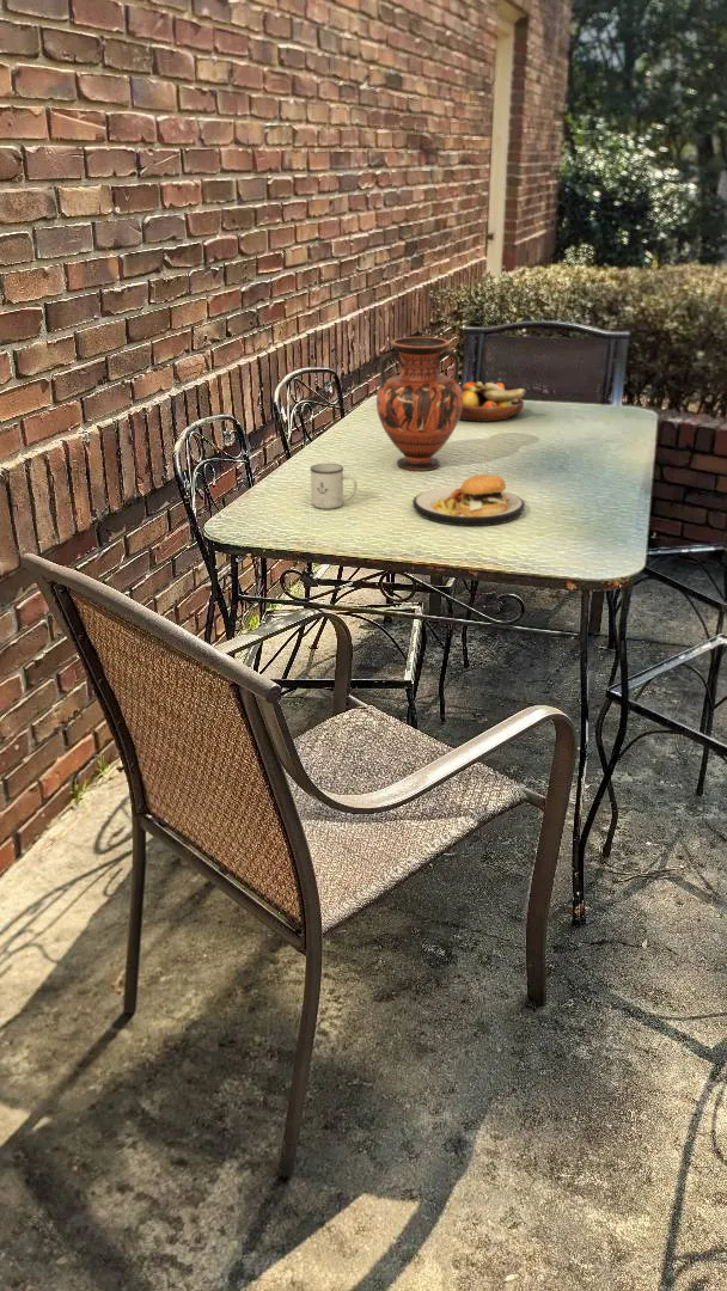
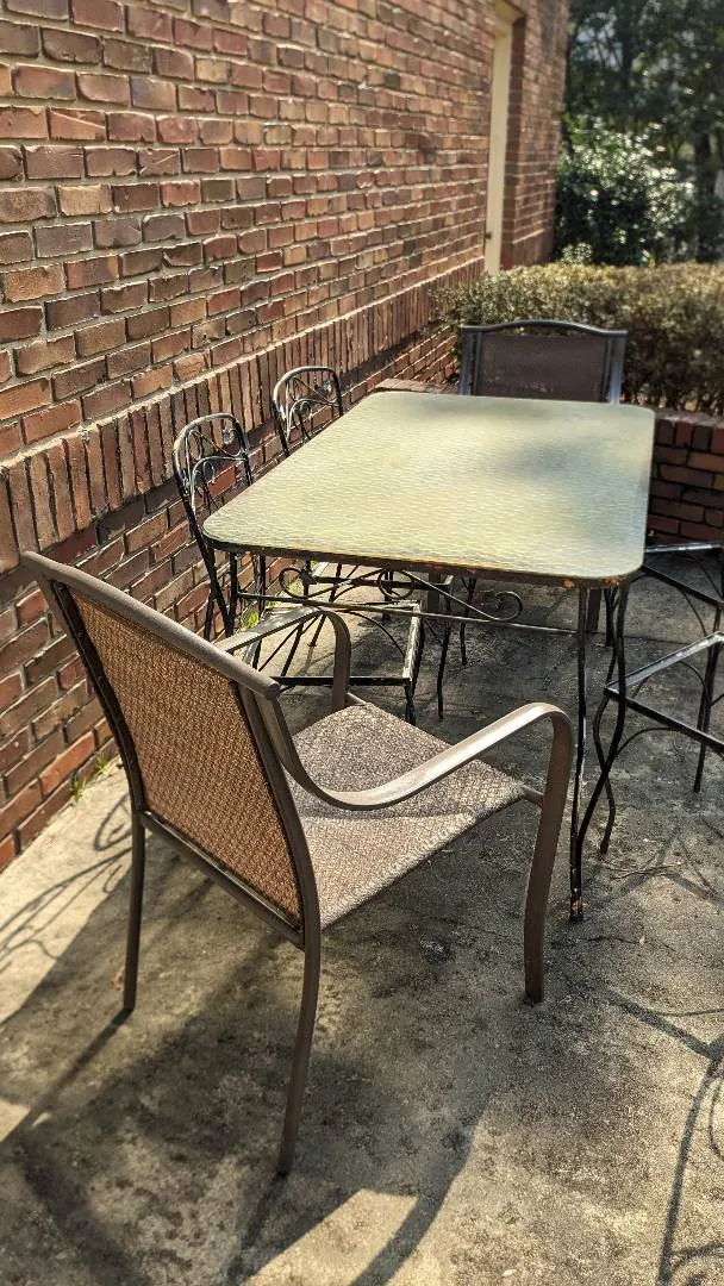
- mug [308,463,359,510]
- vase [375,336,463,472]
- plate [411,453,526,527]
- fruit bowl [459,380,527,423]
